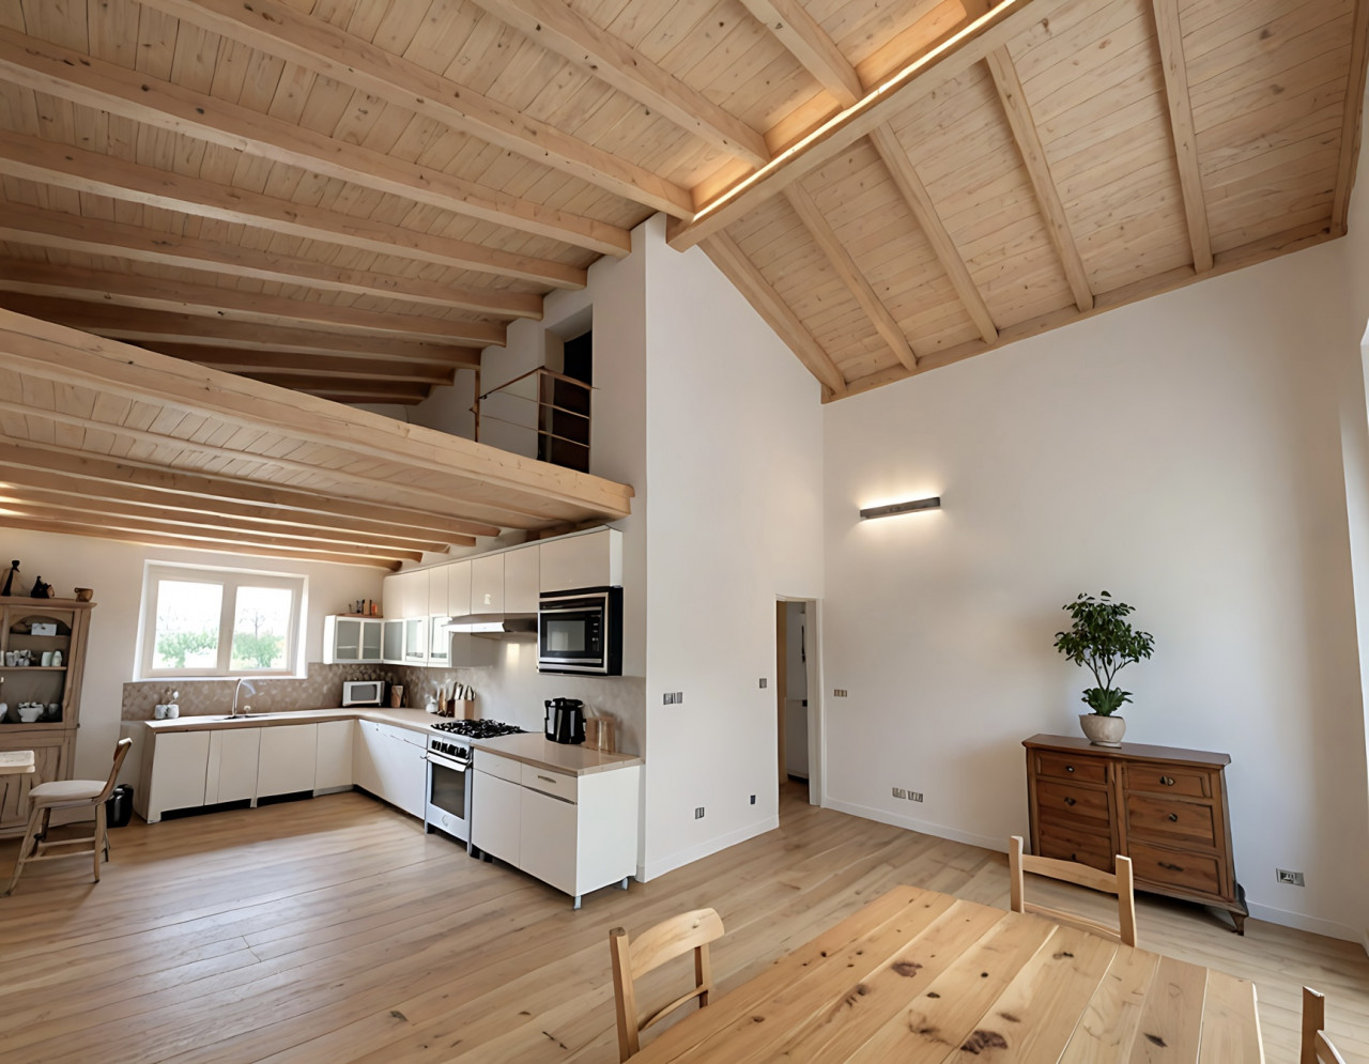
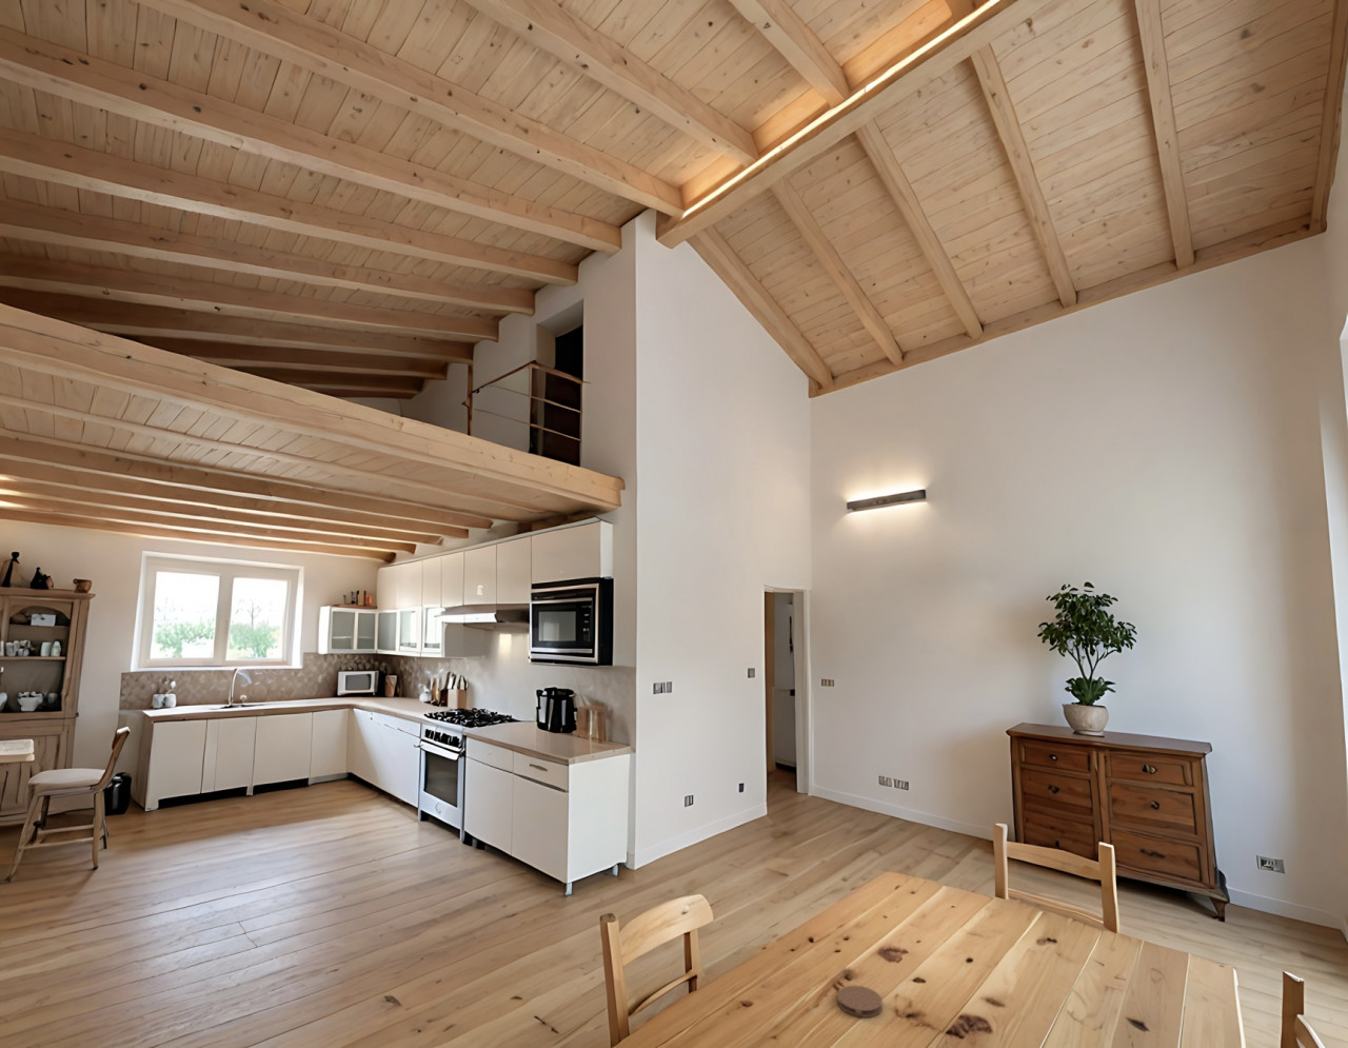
+ coaster [836,985,884,1018]
